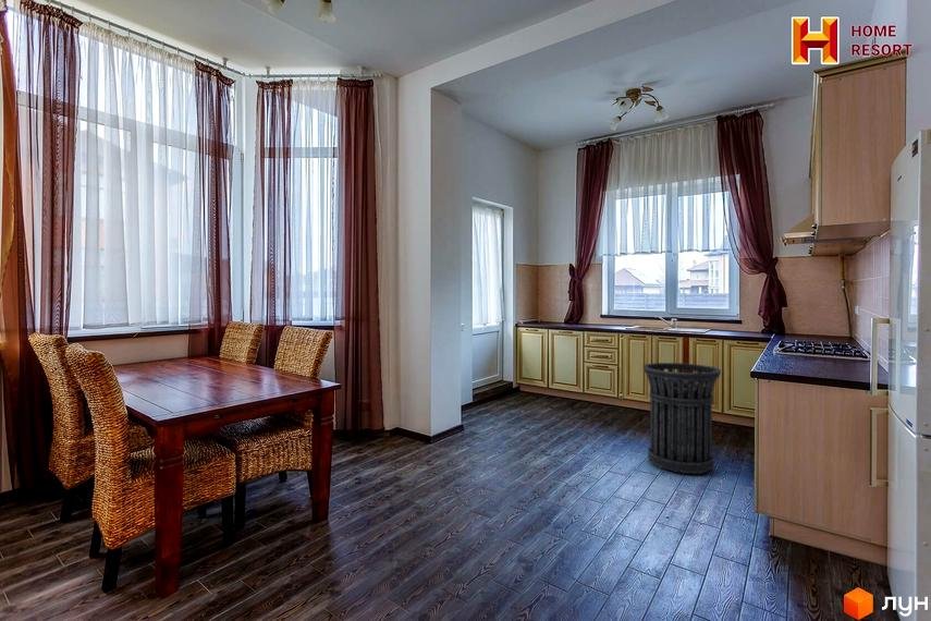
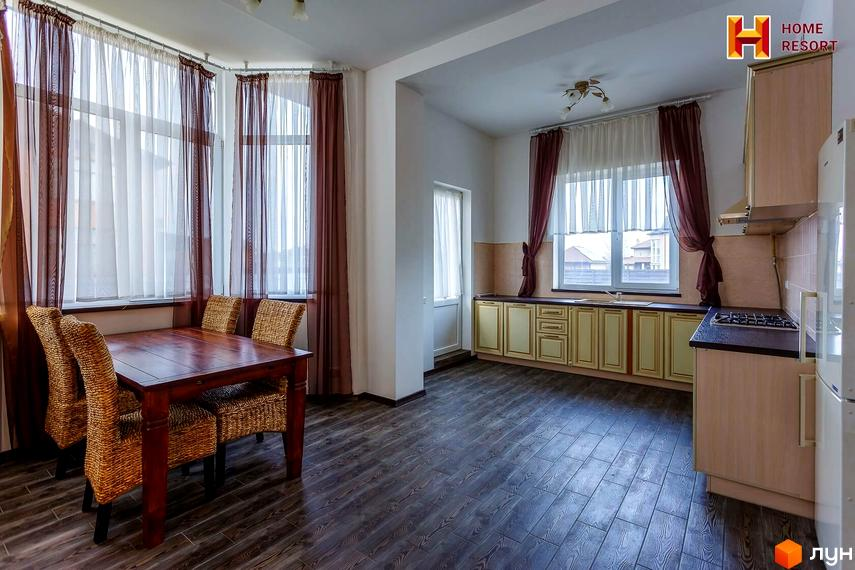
- trash can [641,362,722,475]
